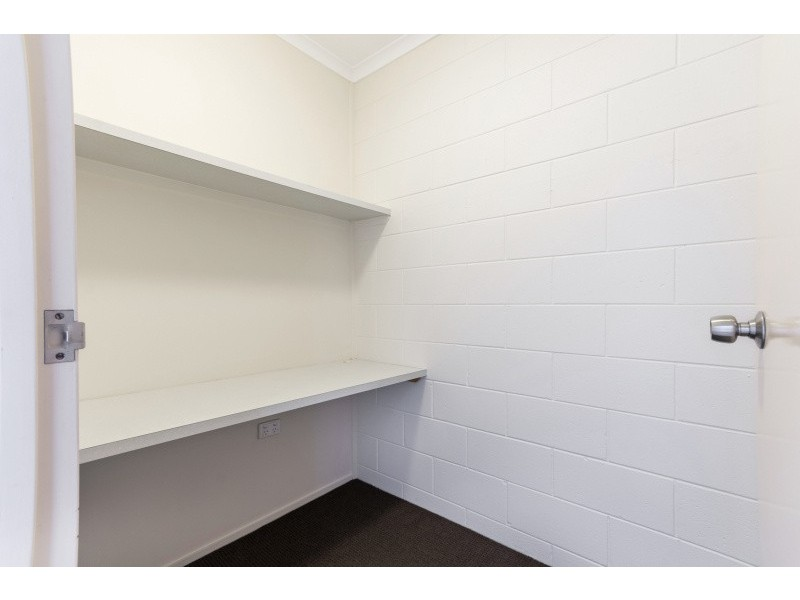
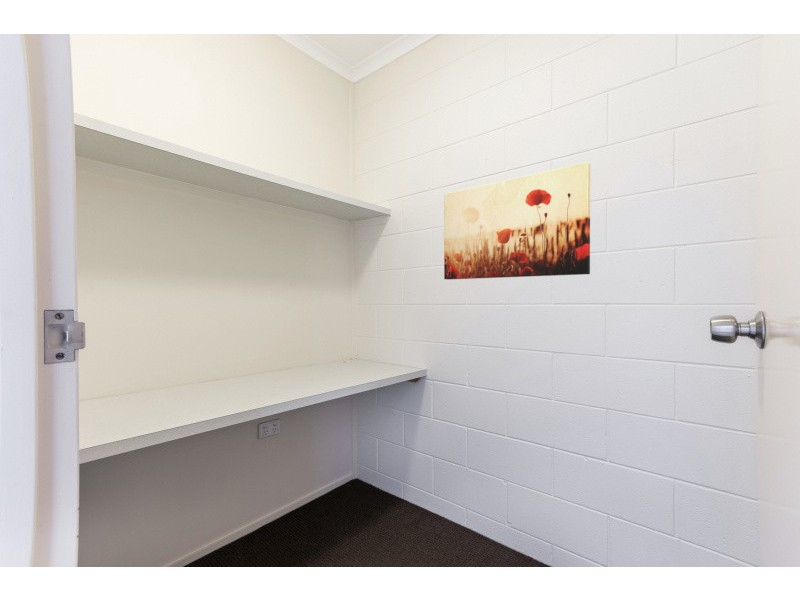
+ wall art [443,161,591,280]
